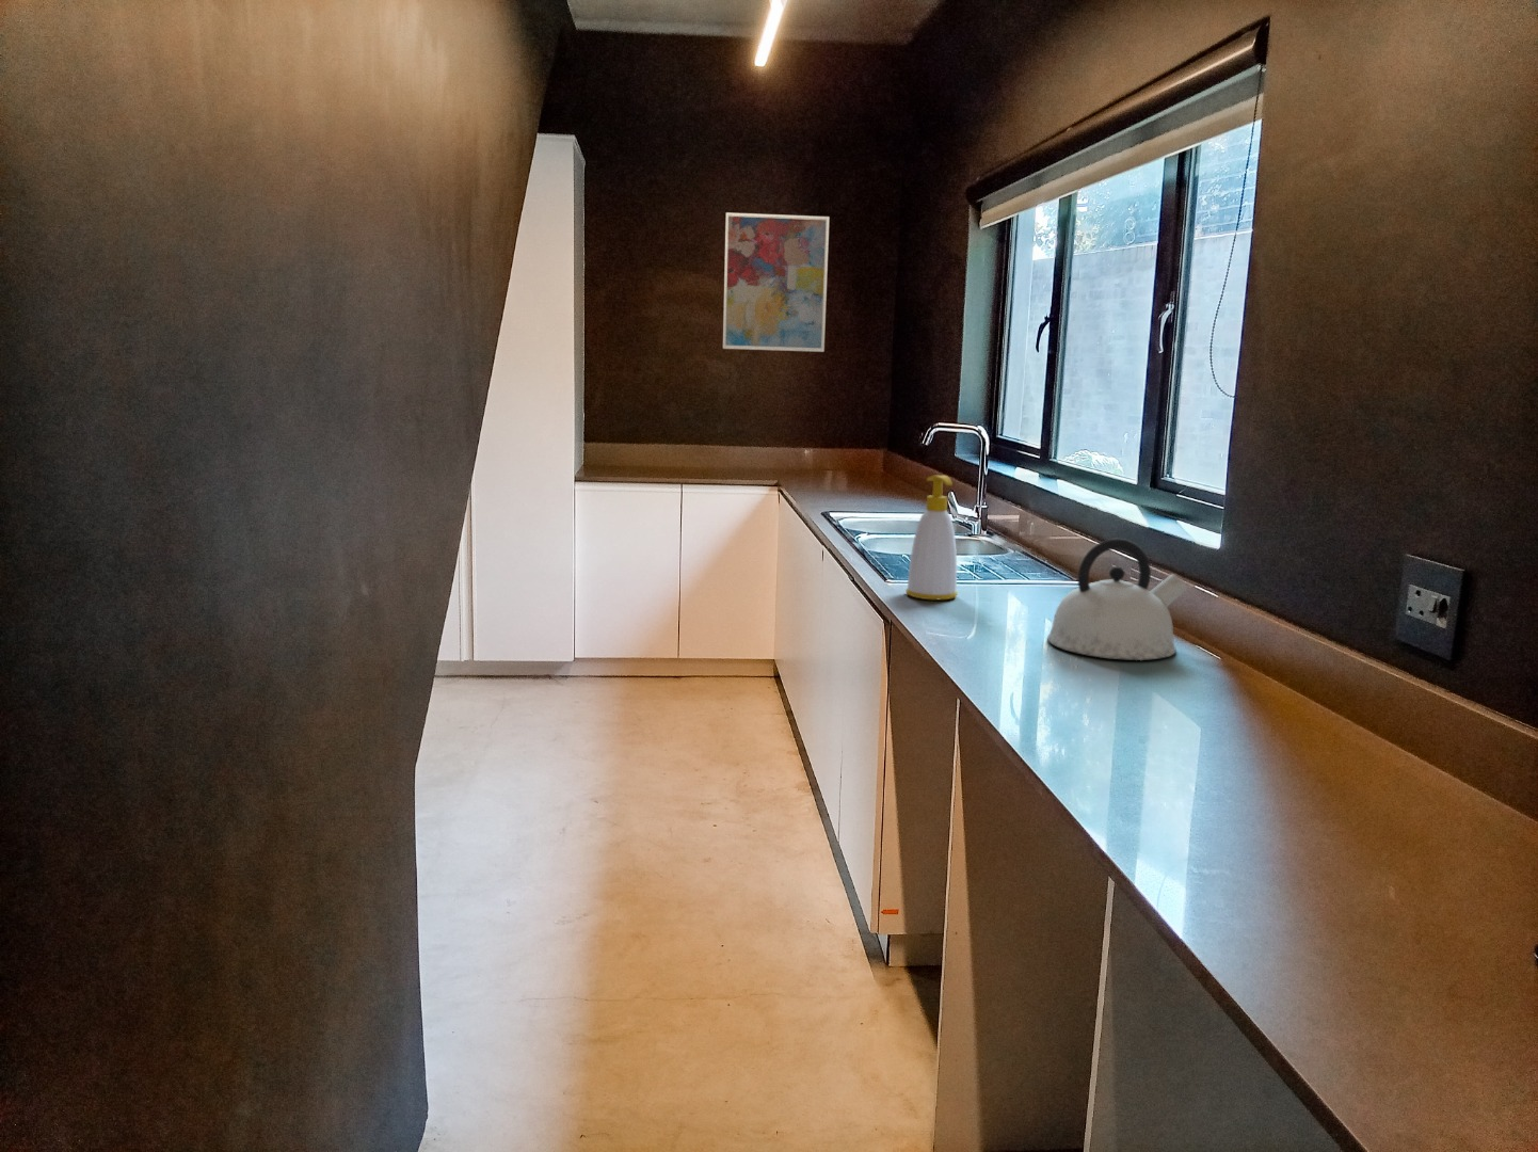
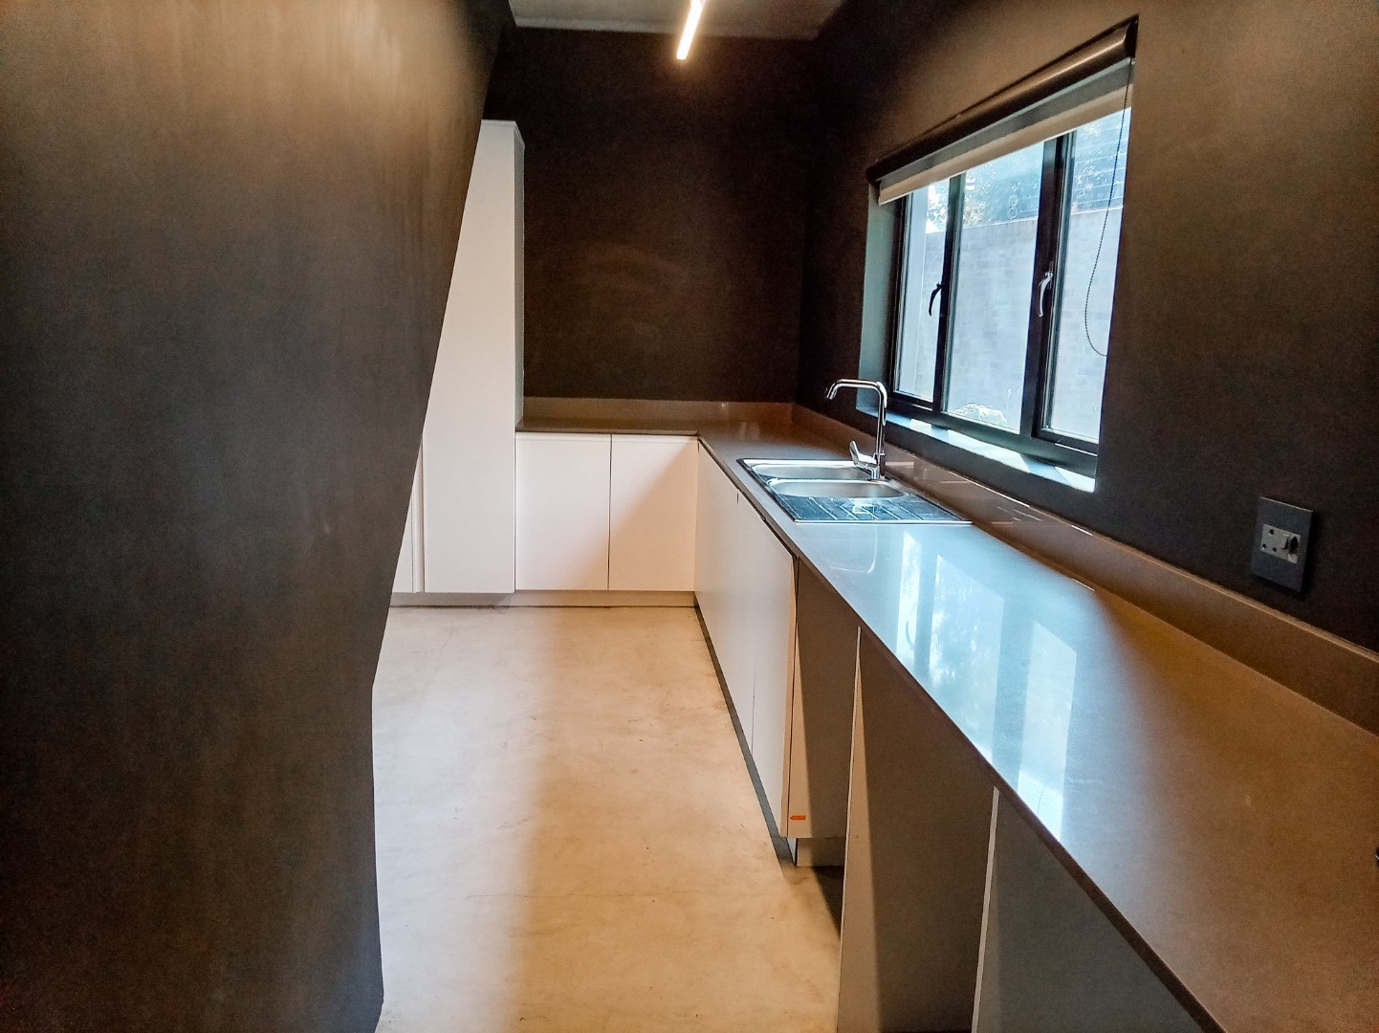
- kettle [1047,537,1188,662]
- wall art [722,212,831,353]
- soap bottle [904,474,958,600]
